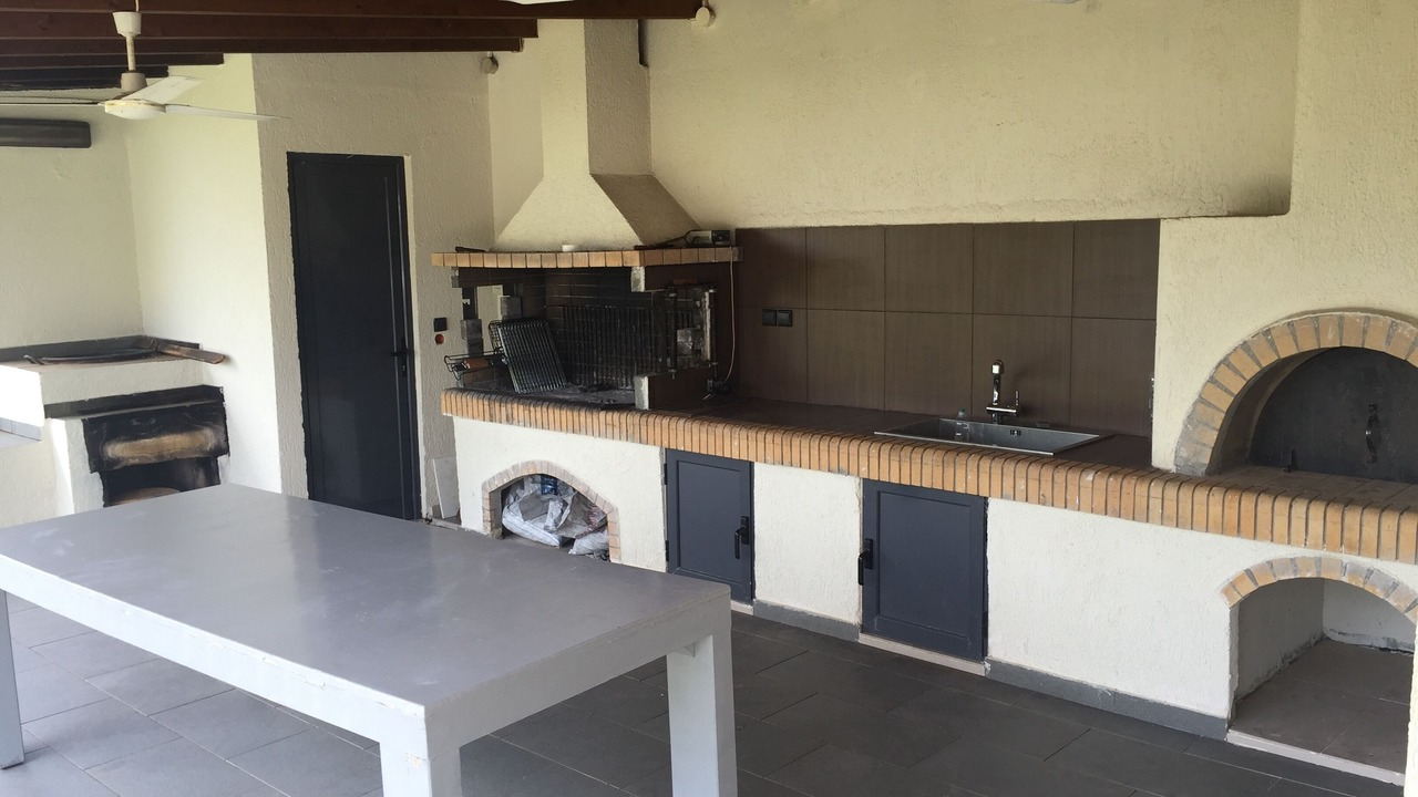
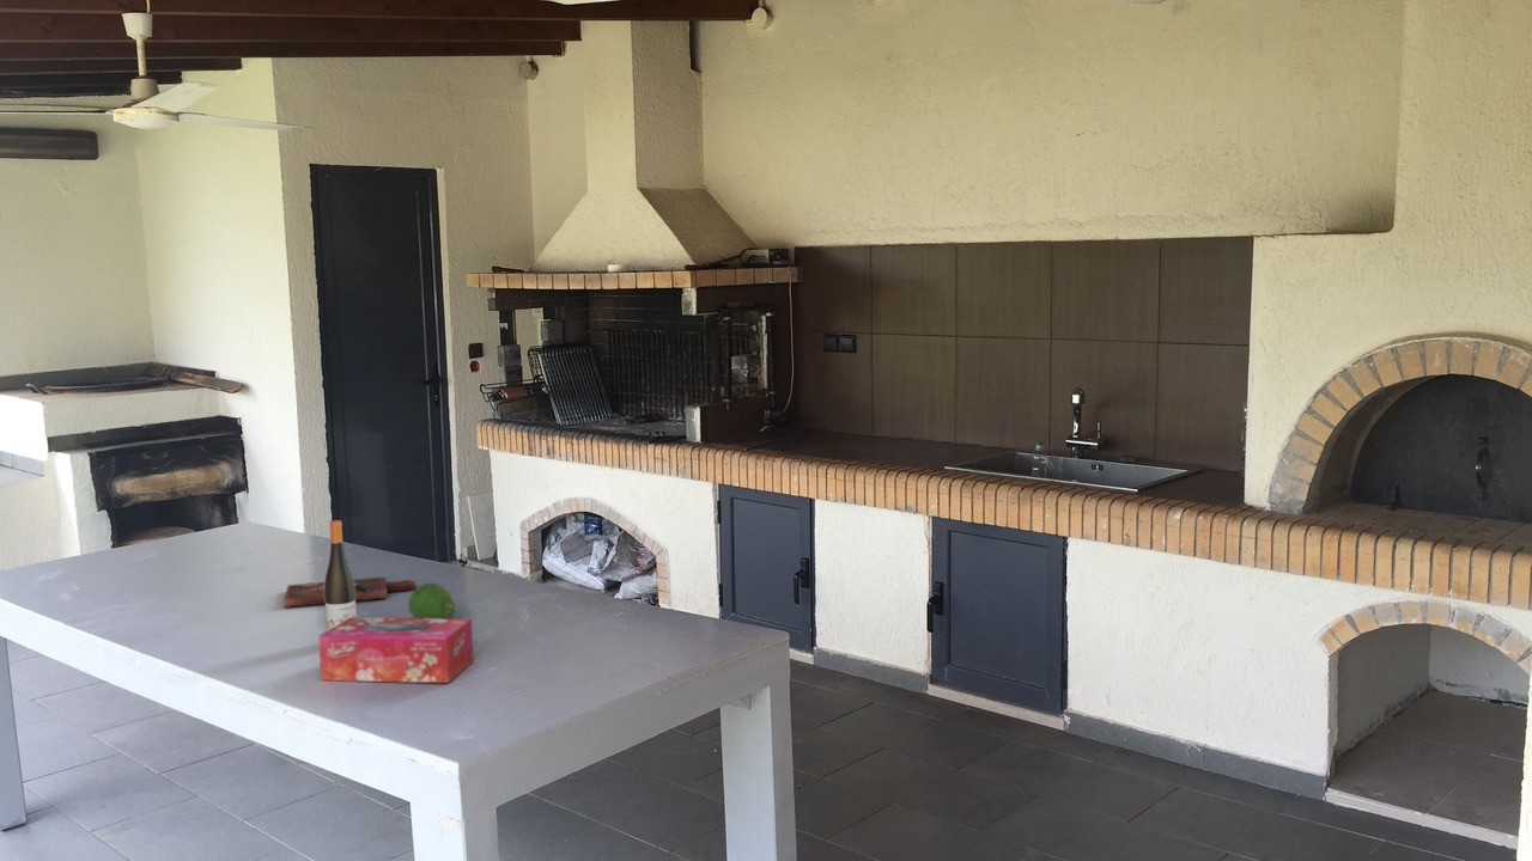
+ fruit [407,581,457,619]
+ wine bottle [324,519,358,631]
+ cutting board [282,575,417,609]
+ tissue box [317,617,475,684]
